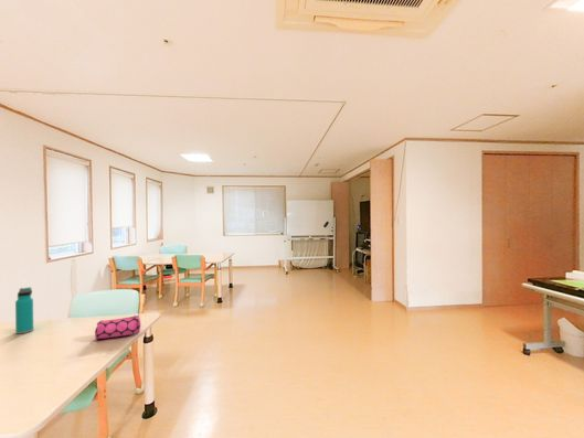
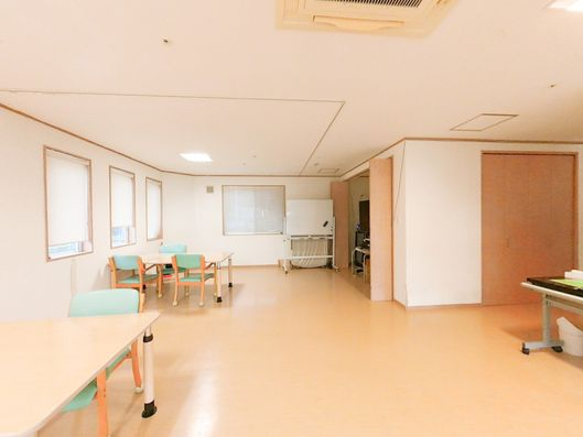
- water bottle [14,286,34,335]
- pencil case [94,313,141,340]
